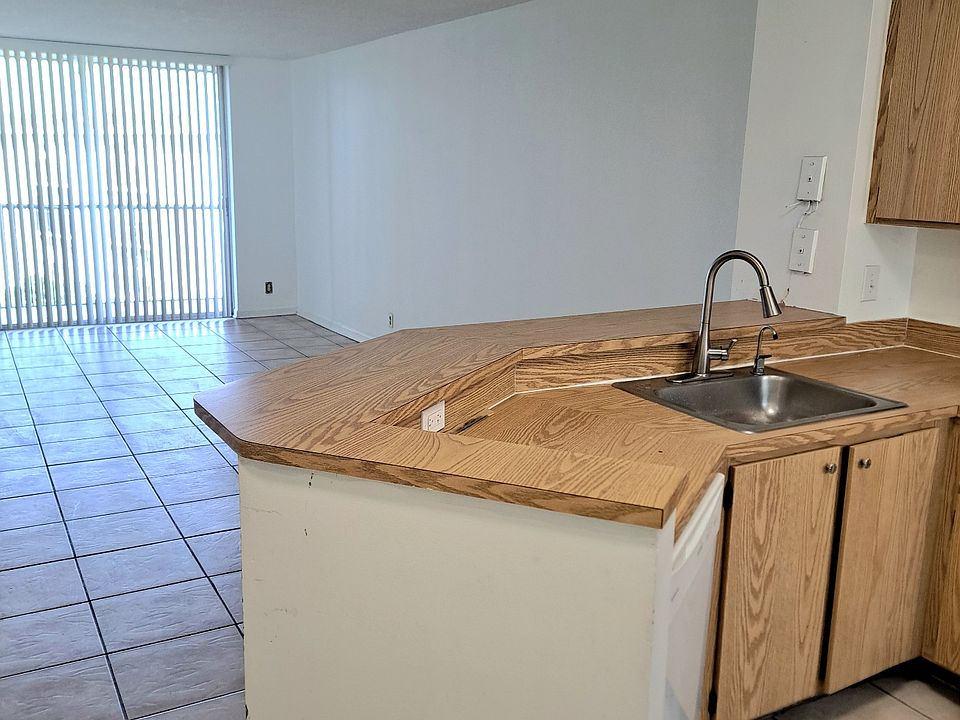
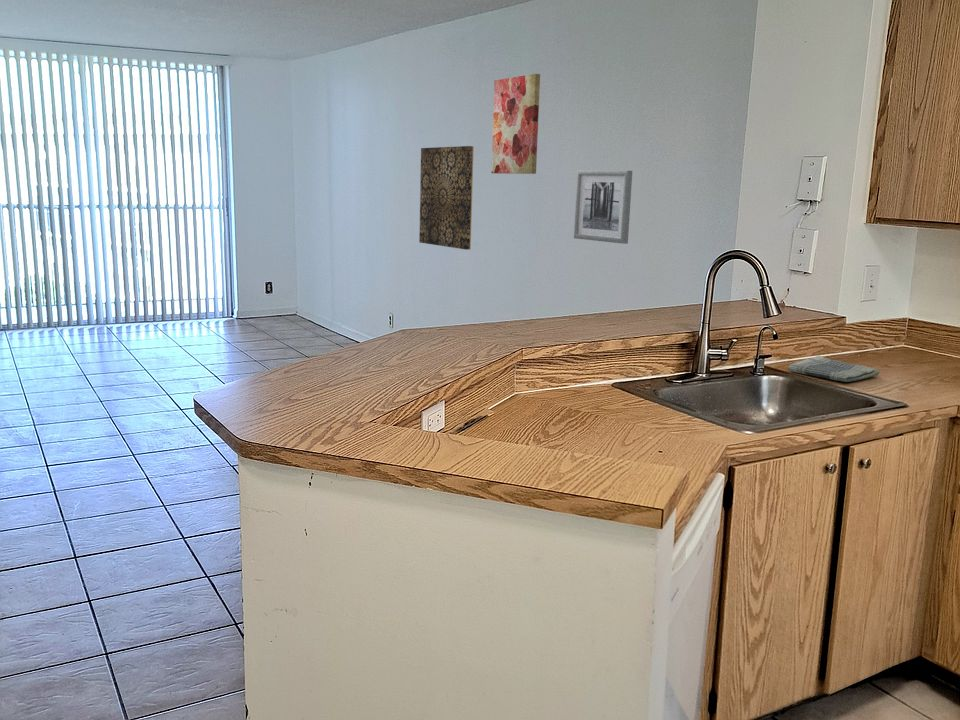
+ wall art [418,145,475,251]
+ wall art [573,169,633,245]
+ wall art [490,73,541,175]
+ dish towel [787,355,881,383]
